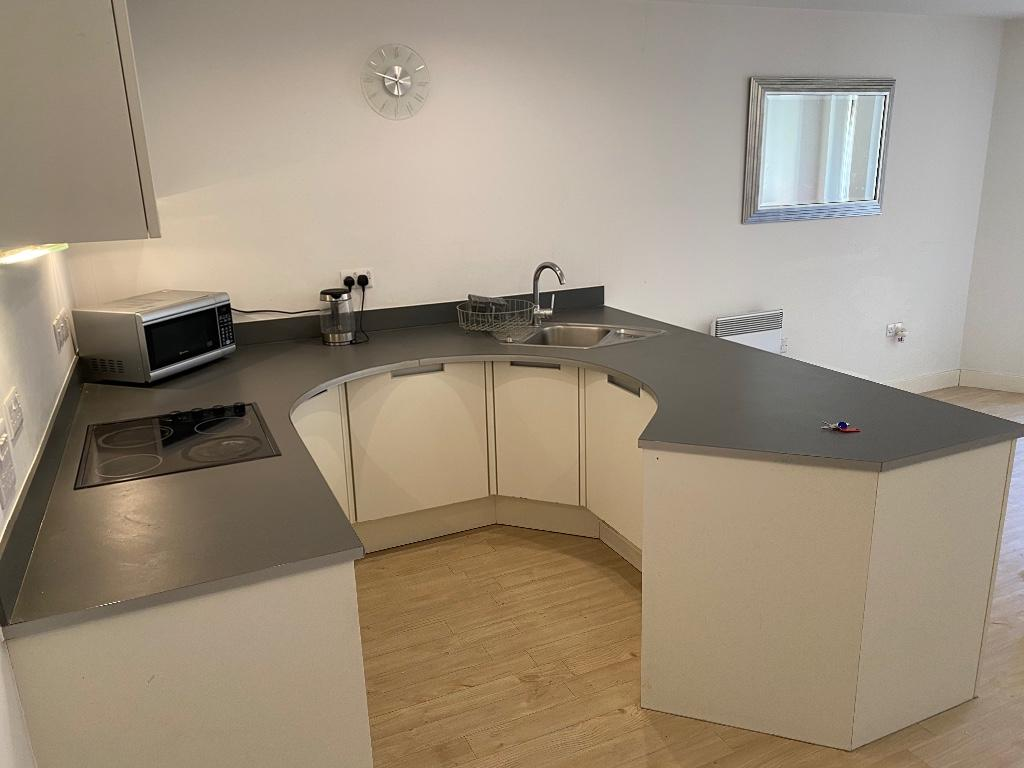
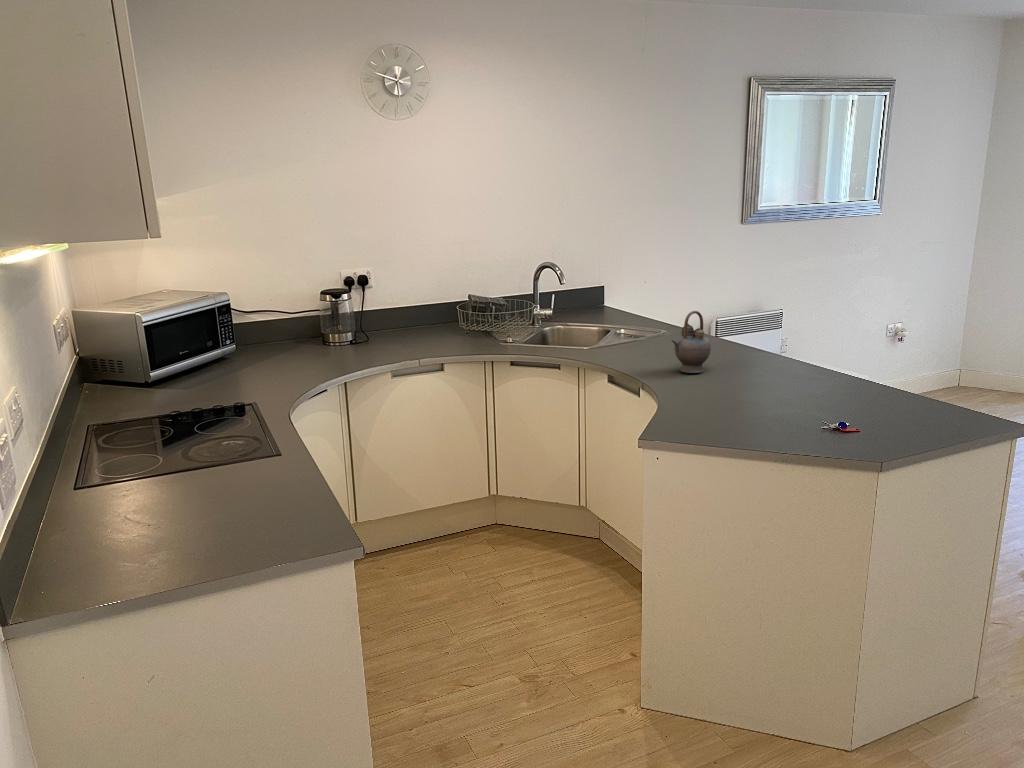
+ teapot [670,310,712,374]
